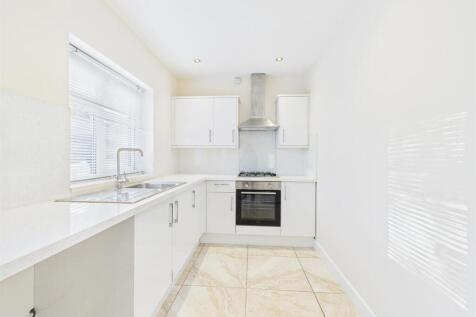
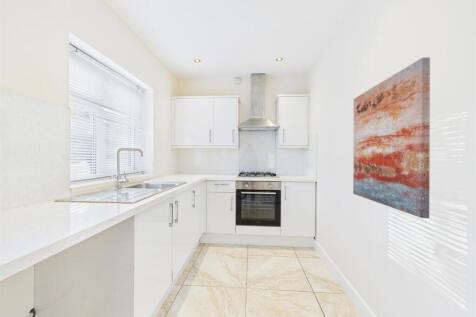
+ wall art [352,56,431,219]
